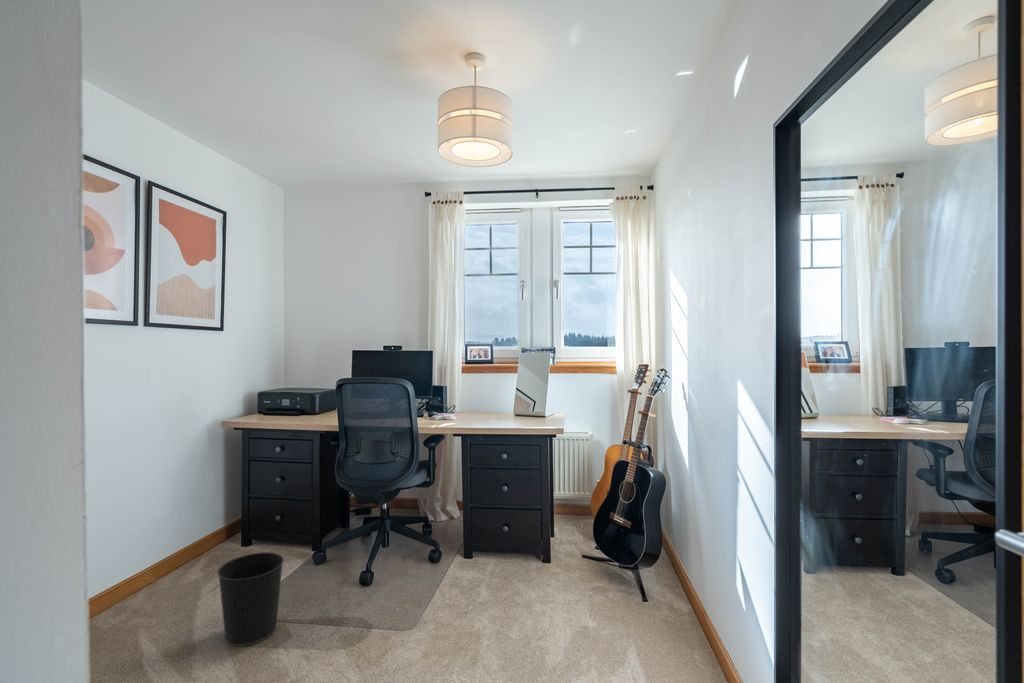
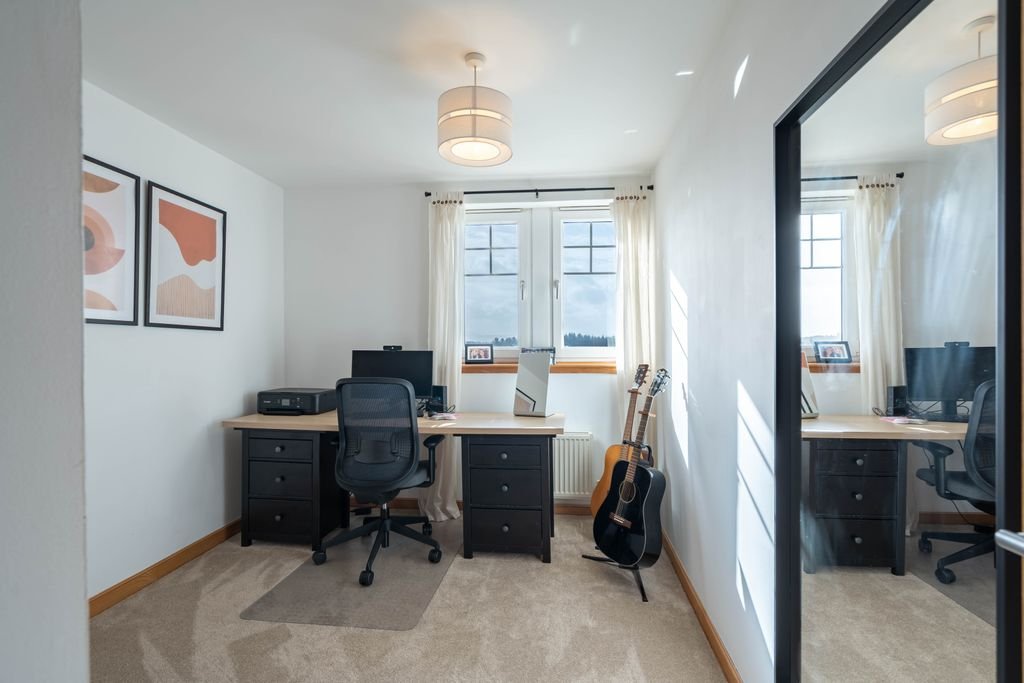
- wastebasket [216,551,285,648]
